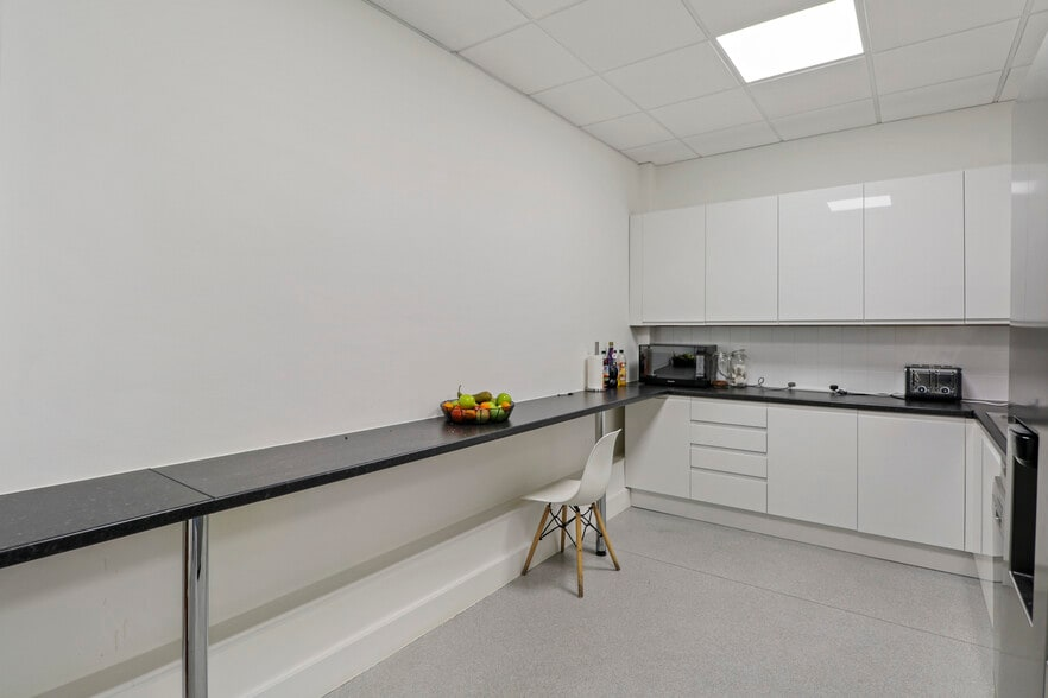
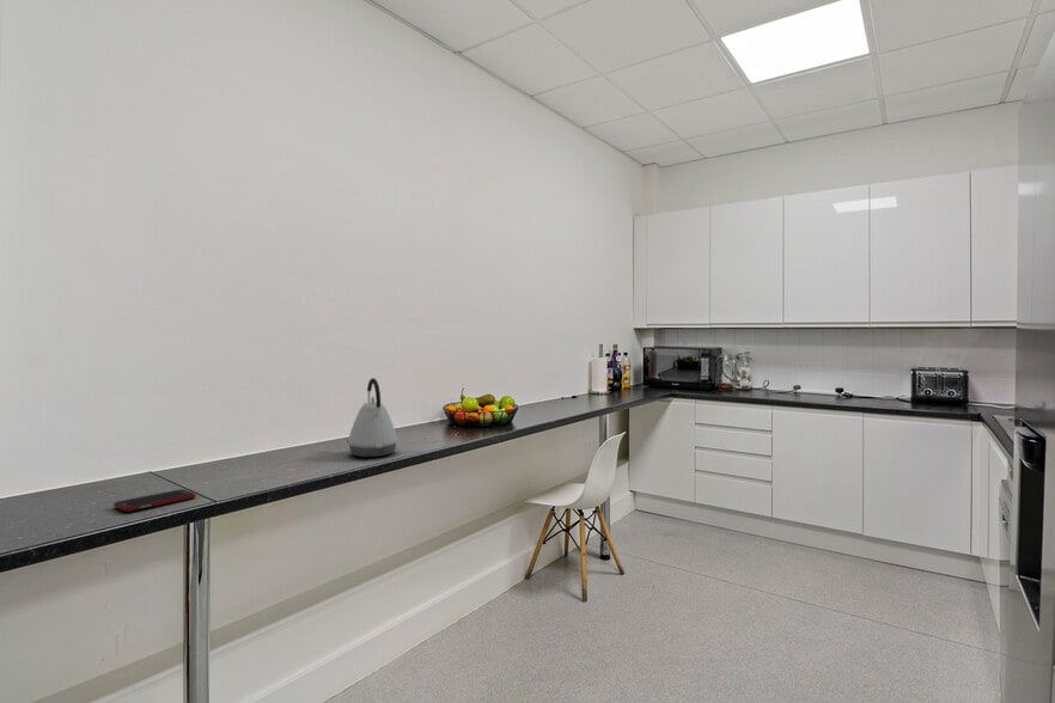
+ cell phone [112,488,196,513]
+ kettle [347,377,398,458]
